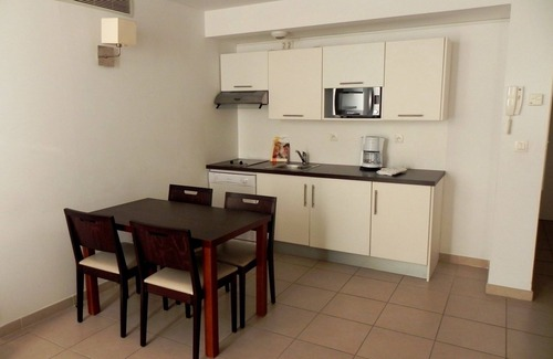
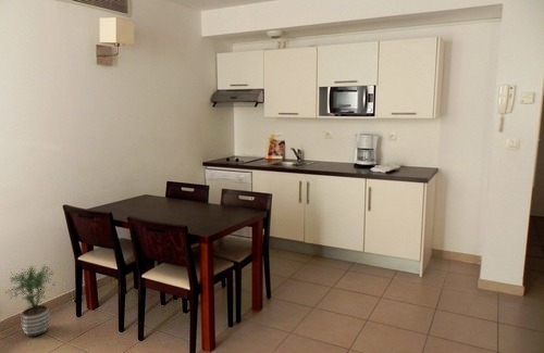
+ potted plant [3,264,58,338]
